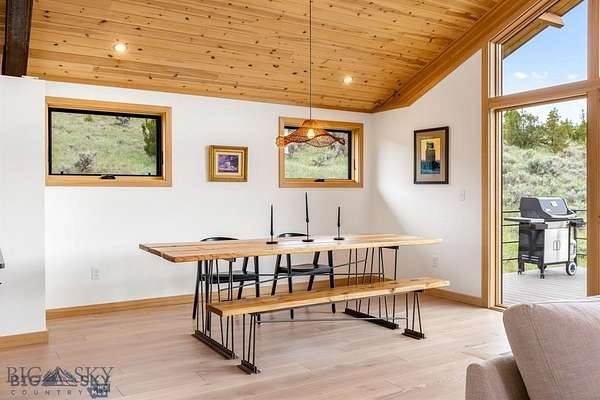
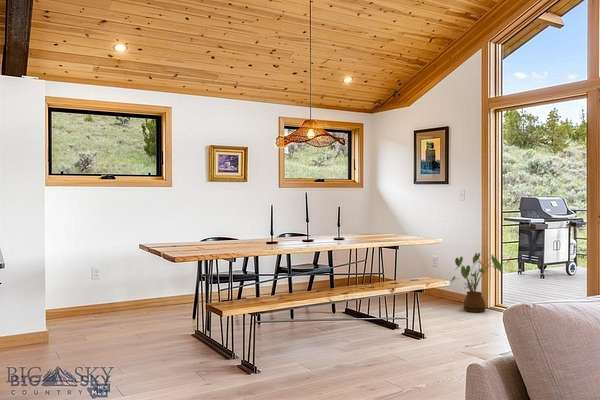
+ house plant [450,252,503,313]
